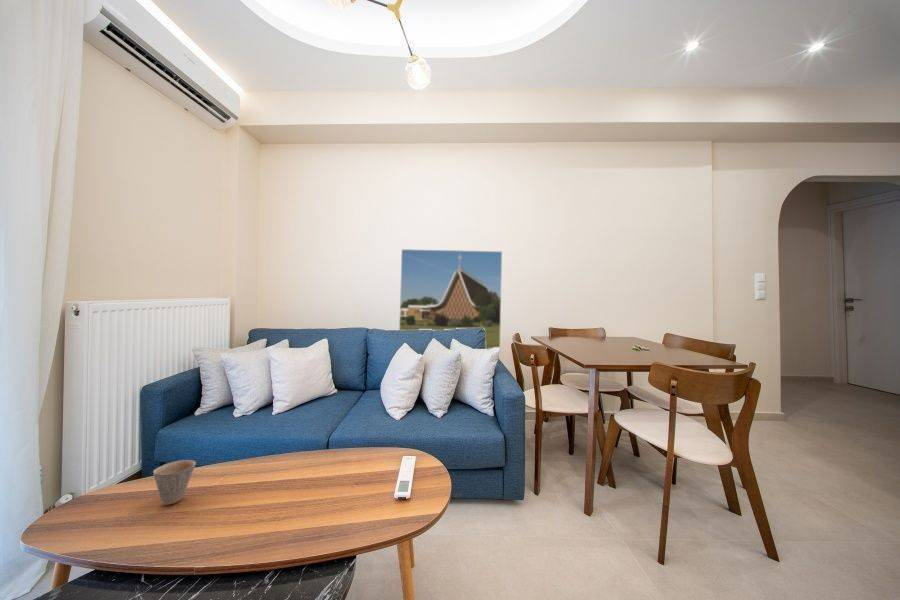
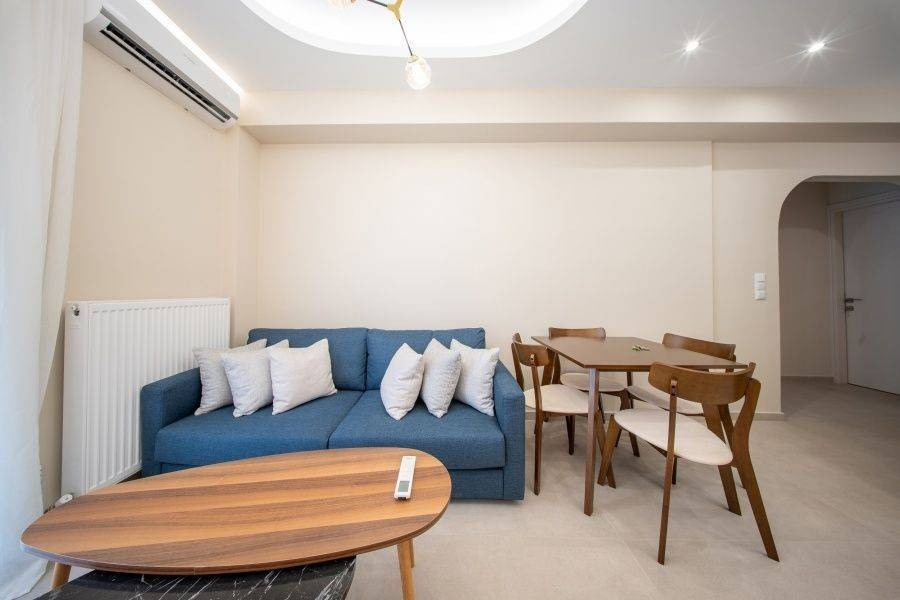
- cup [152,459,197,506]
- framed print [398,248,503,350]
